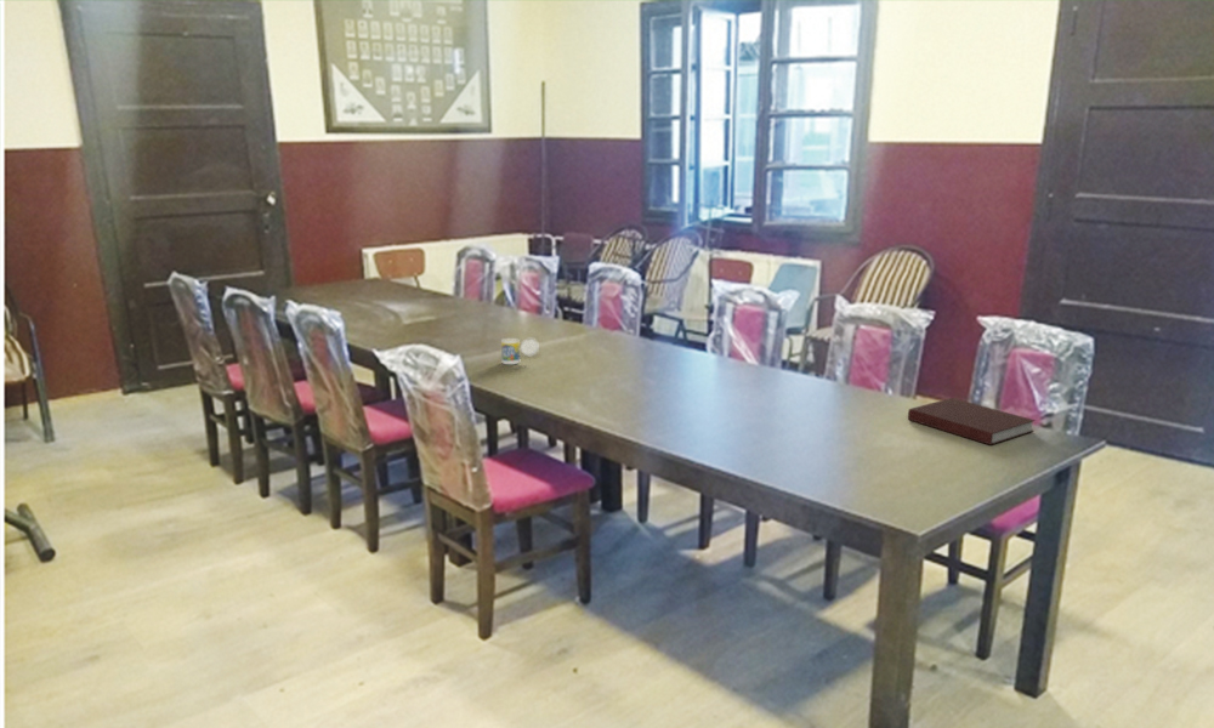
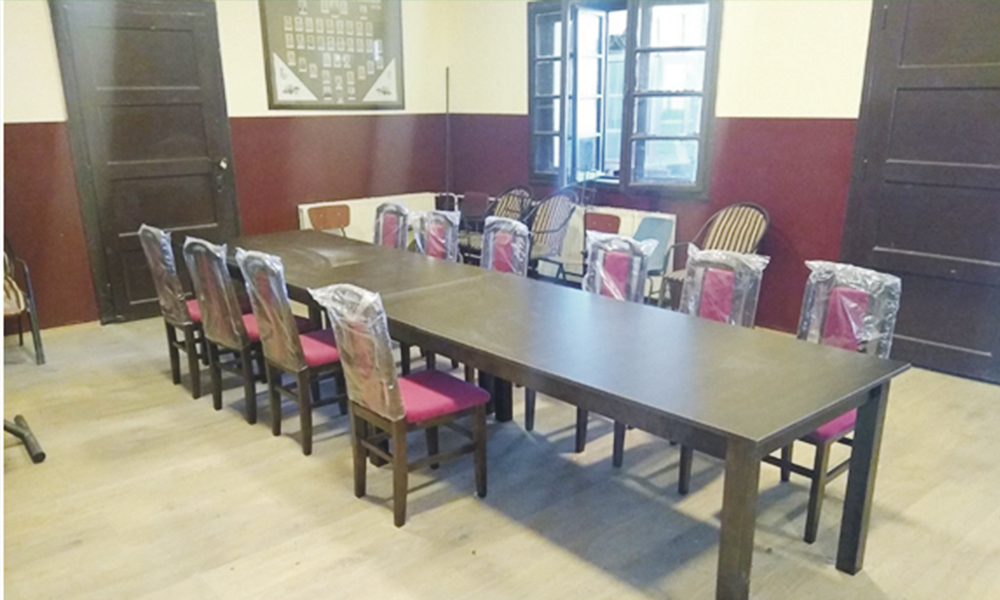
- notebook [907,397,1037,447]
- cup [500,337,540,365]
